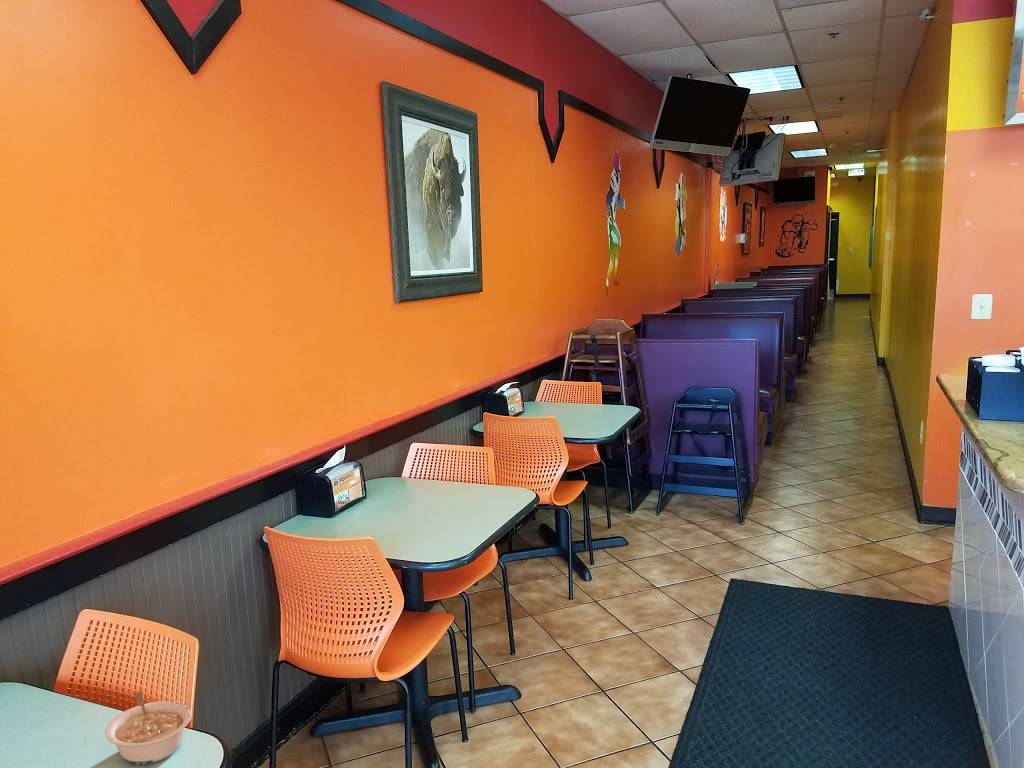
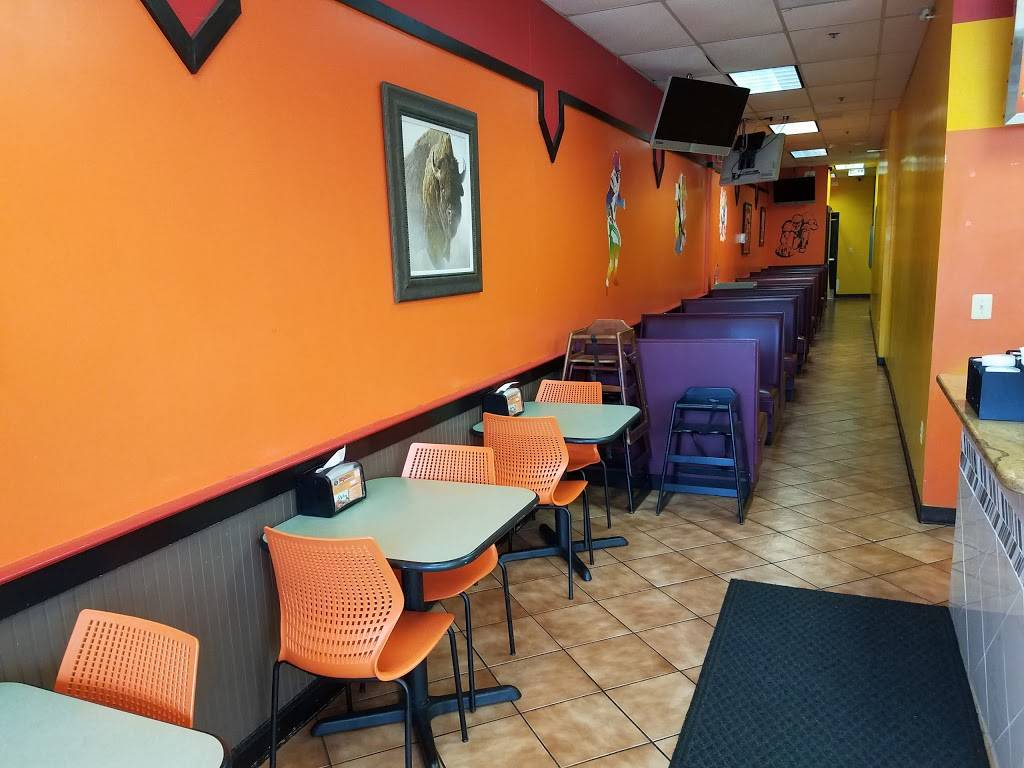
- legume [104,690,192,765]
